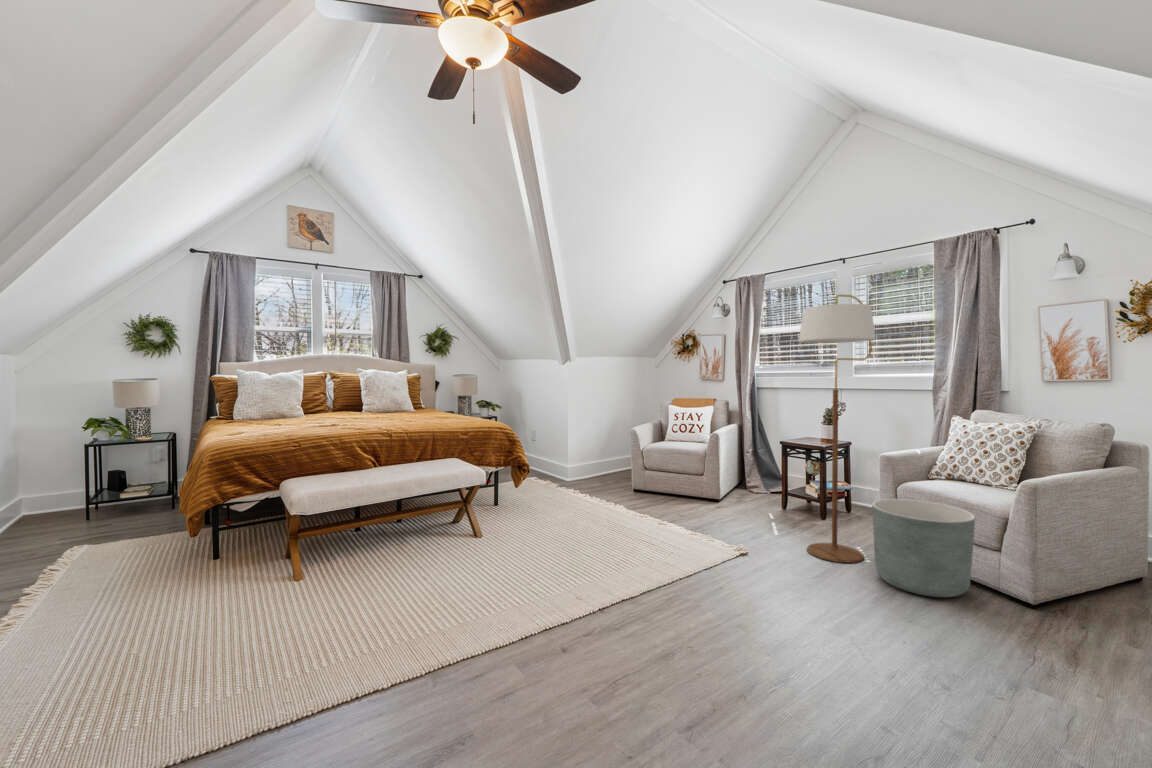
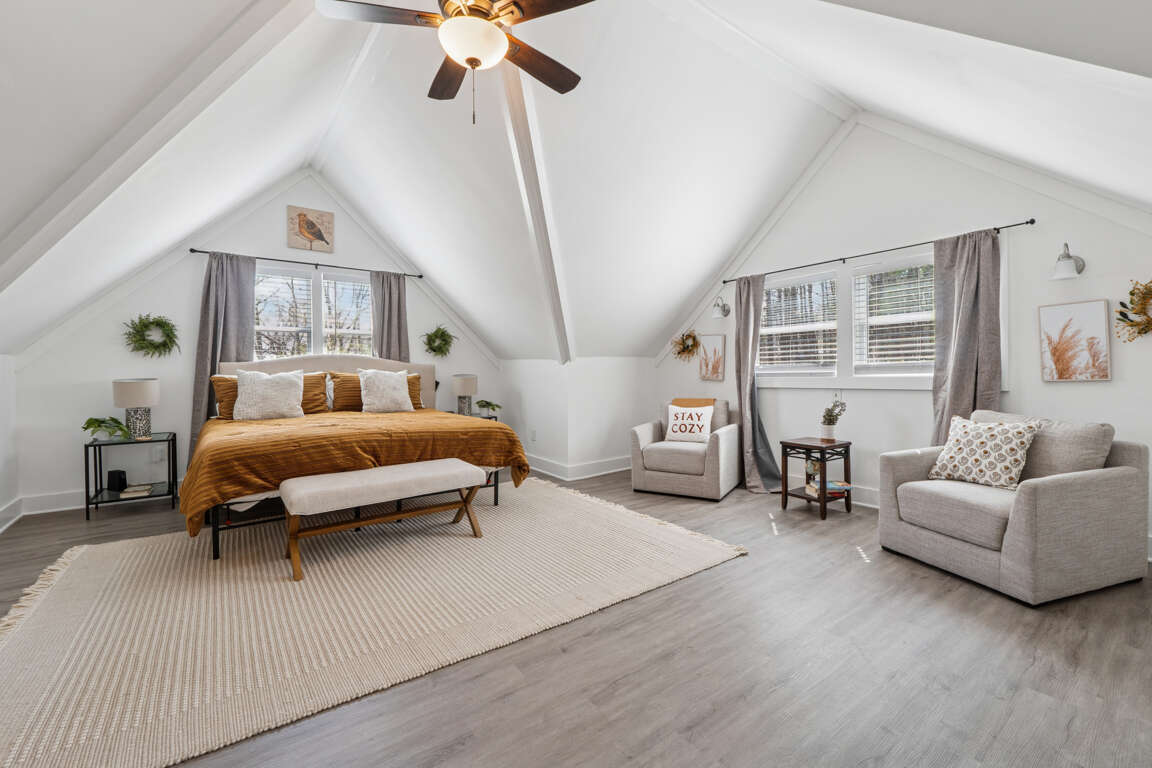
- planter [871,498,976,598]
- floor lamp [798,294,877,564]
